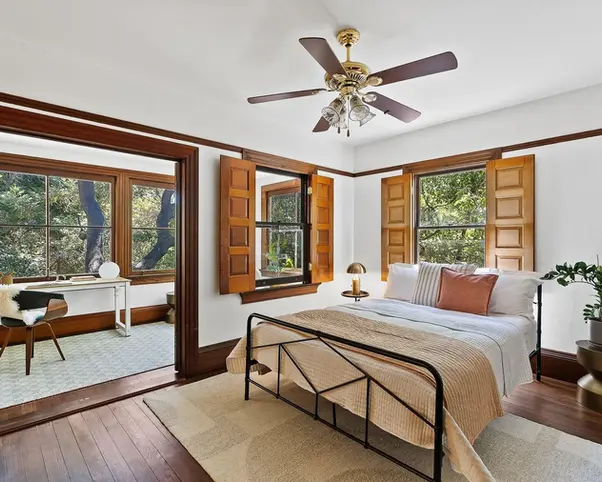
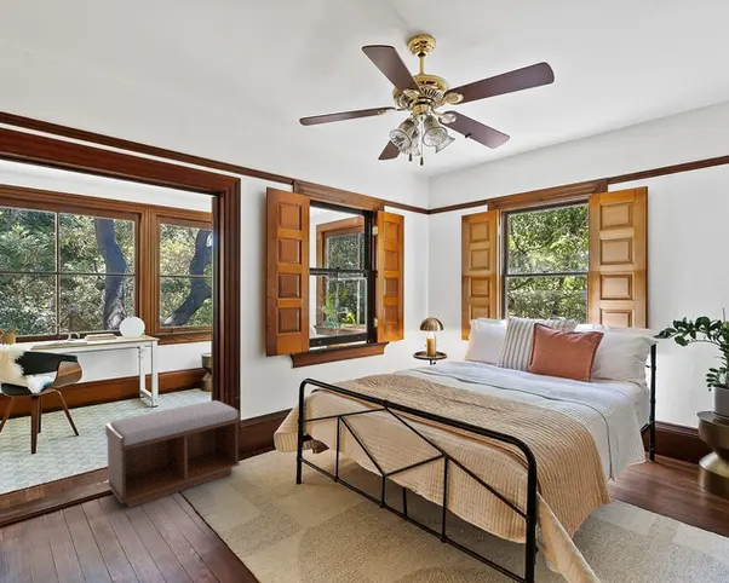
+ bench [104,399,241,509]
